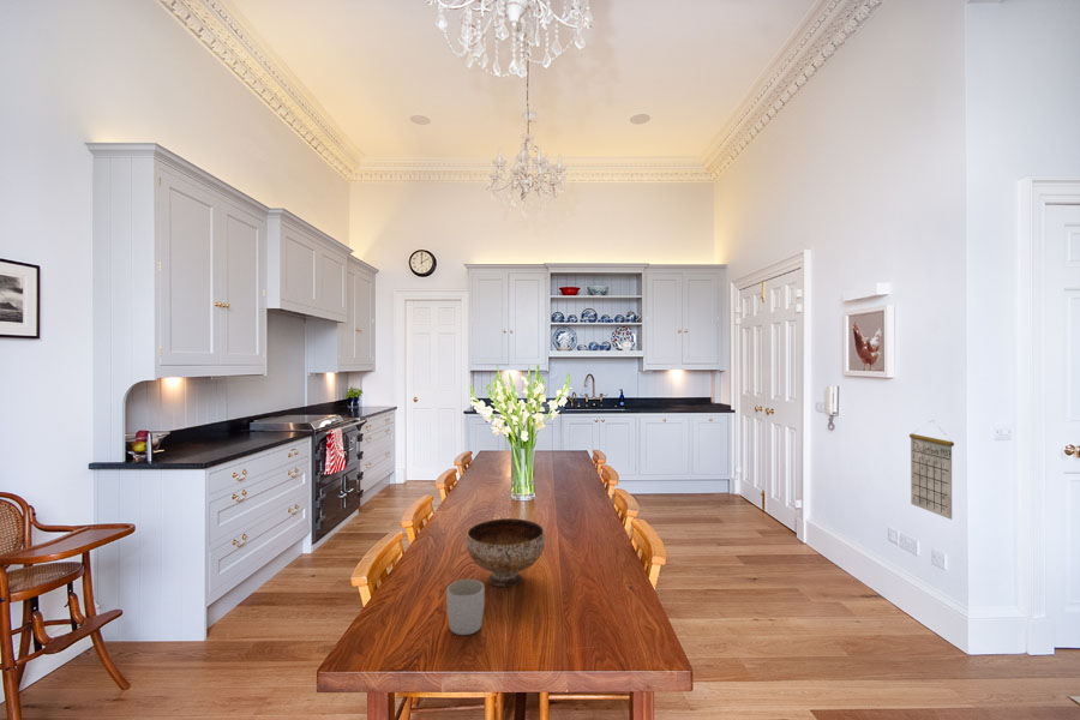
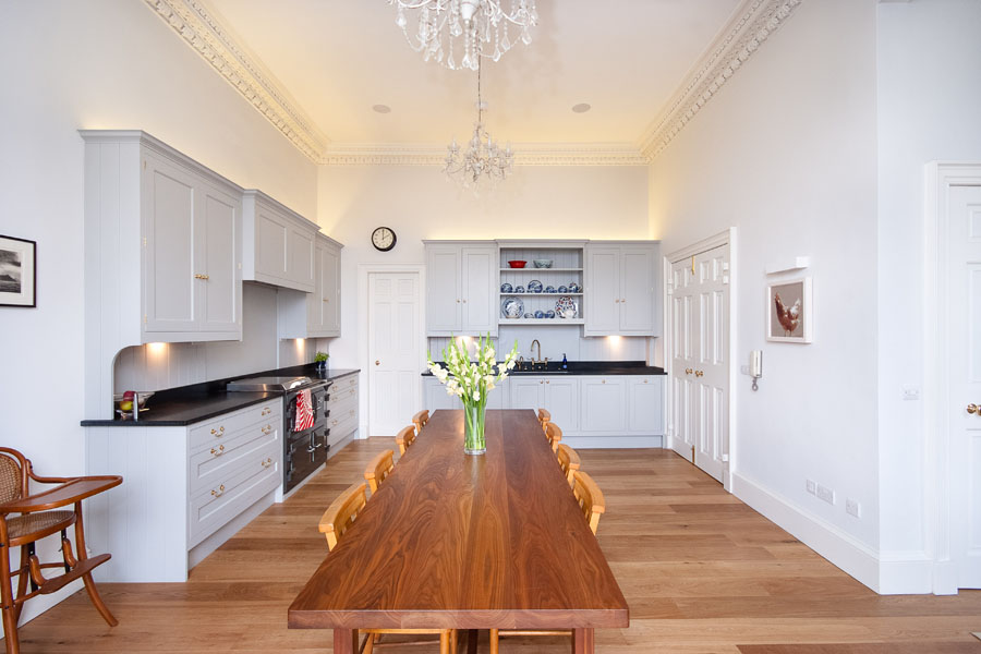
- bowl [466,517,546,588]
- mug [445,578,486,636]
- calendar [908,419,955,521]
